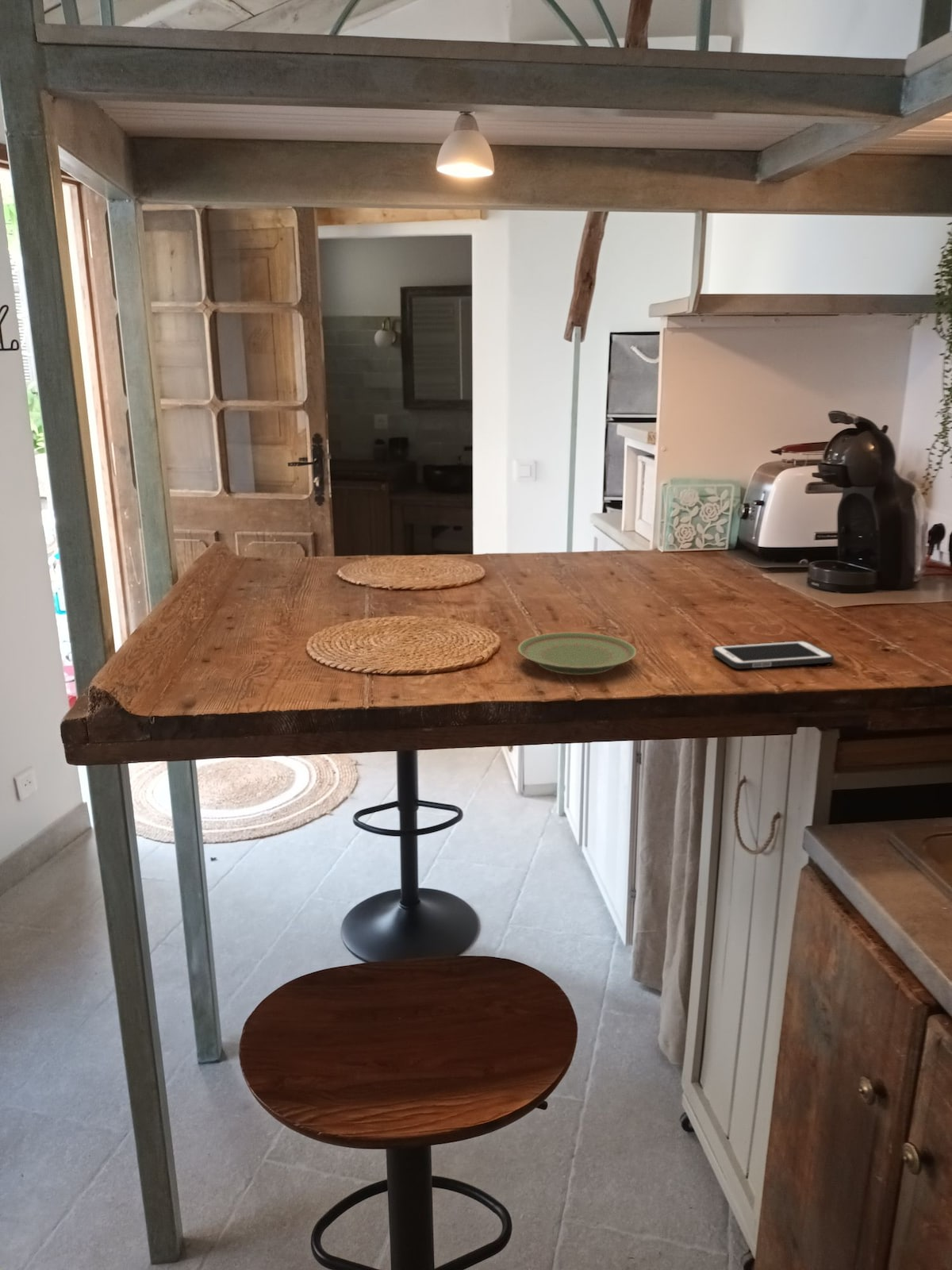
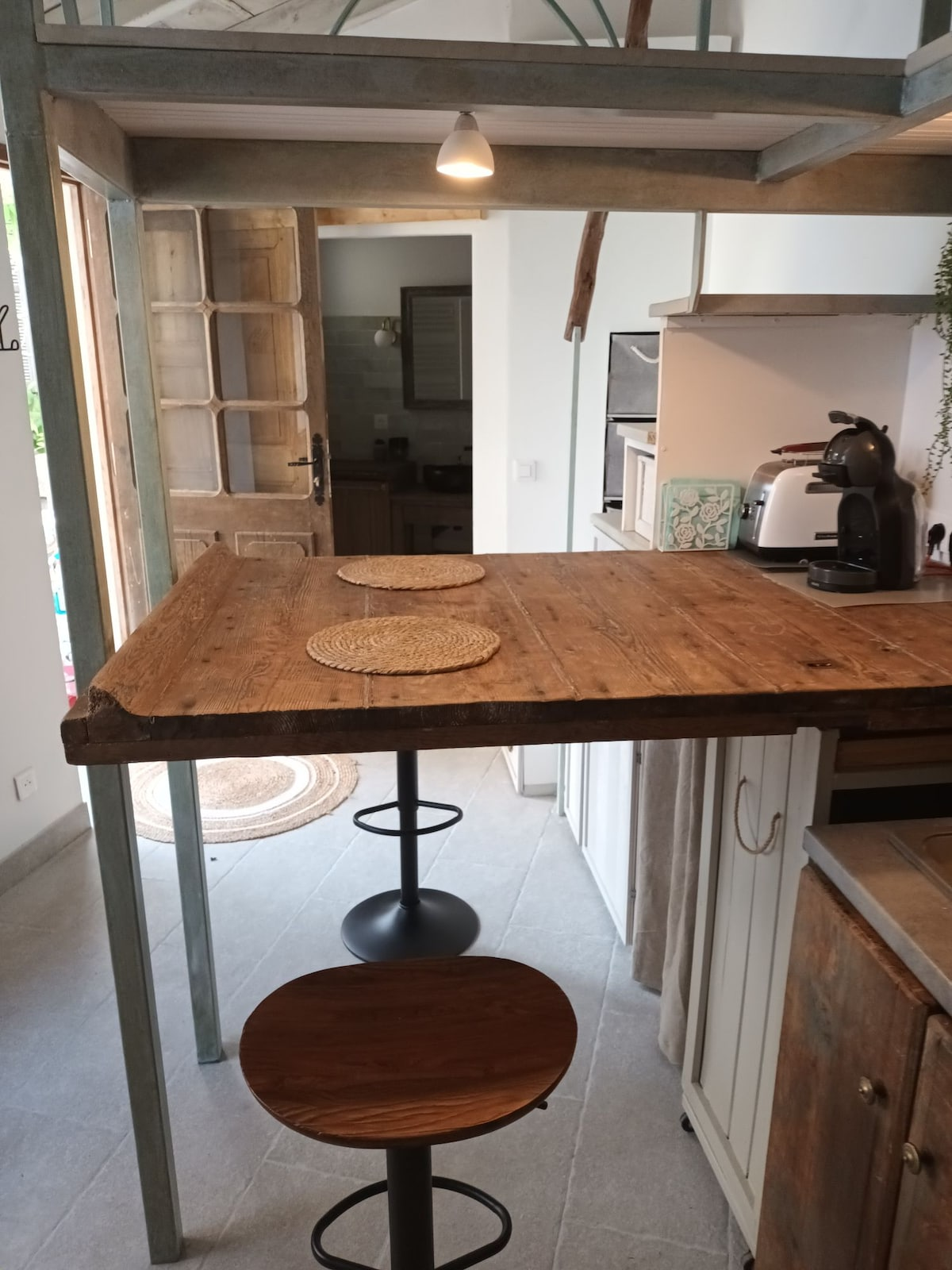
- plate [517,631,637,675]
- cell phone [711,640,835,669]
